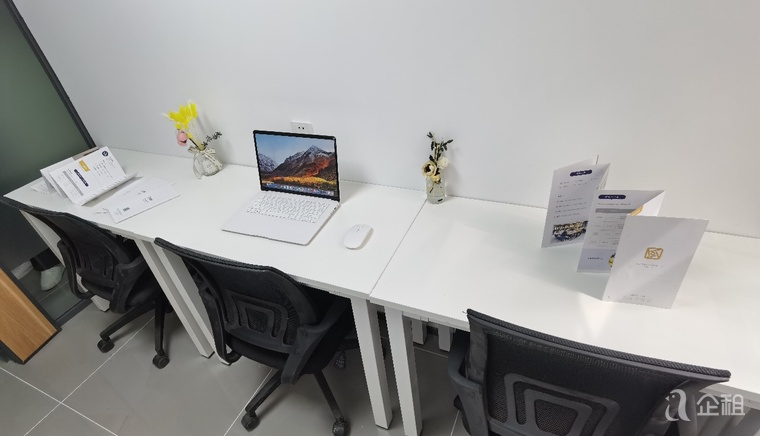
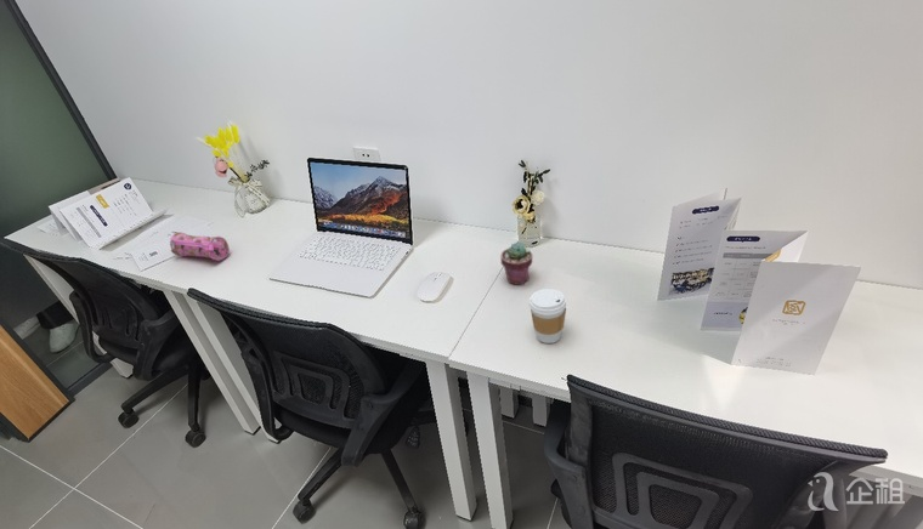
+ pencil case [169,231,231,262]
+ potted succulent [499,241,534,285]
+ coffee cup [528,288,567,345]
